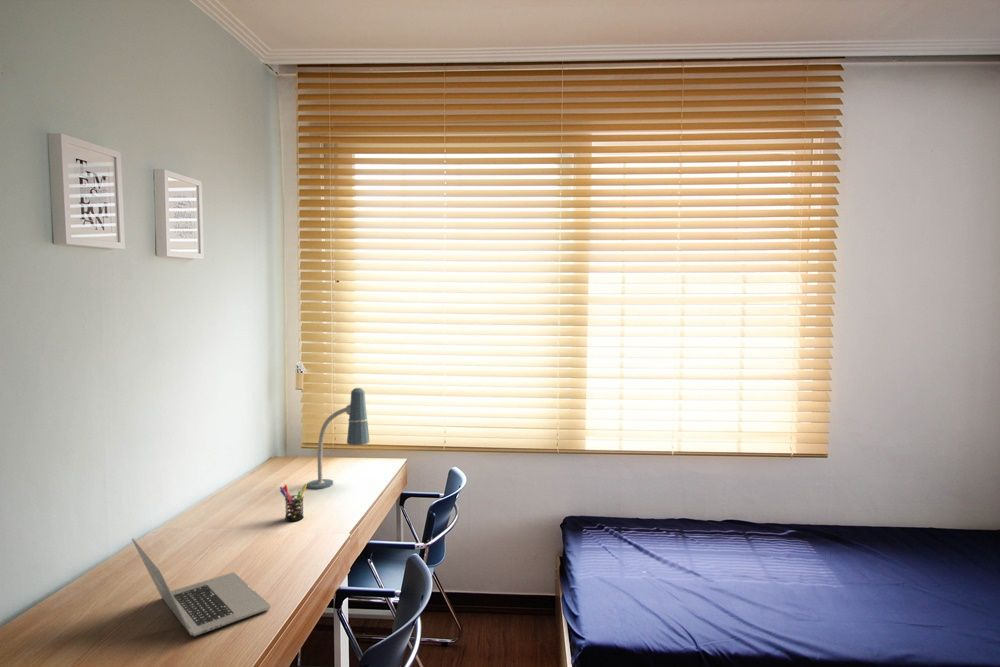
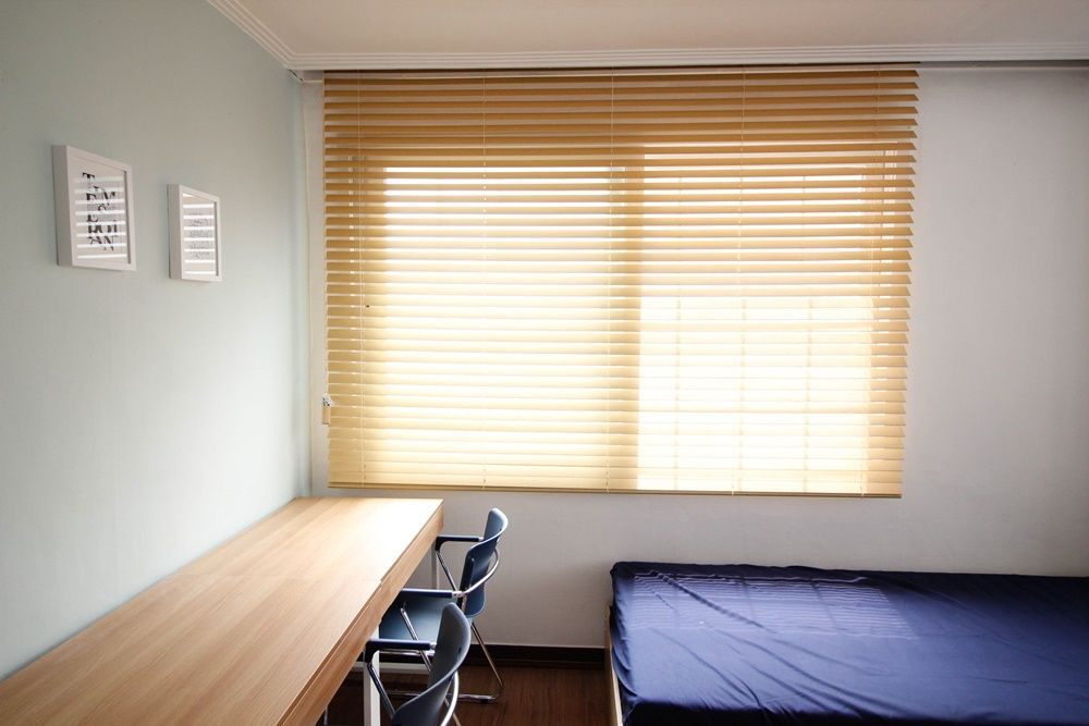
- laptop [131,537,272,637]
- desk lamp [306,387,370,490]
- pen holder [279,483,307,522]
